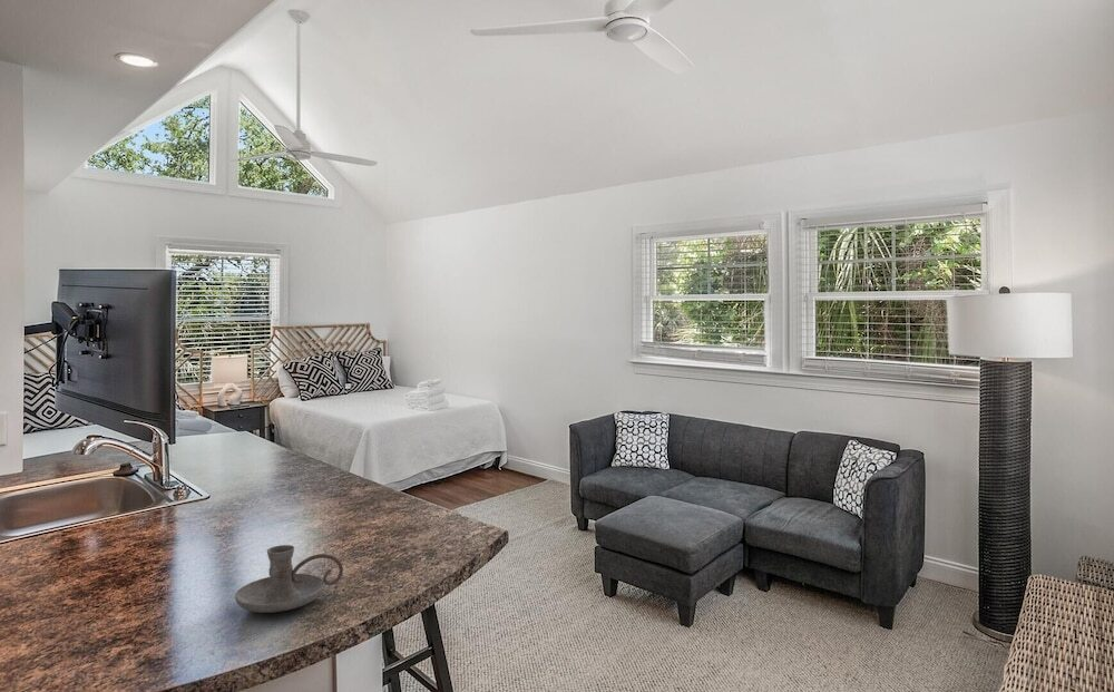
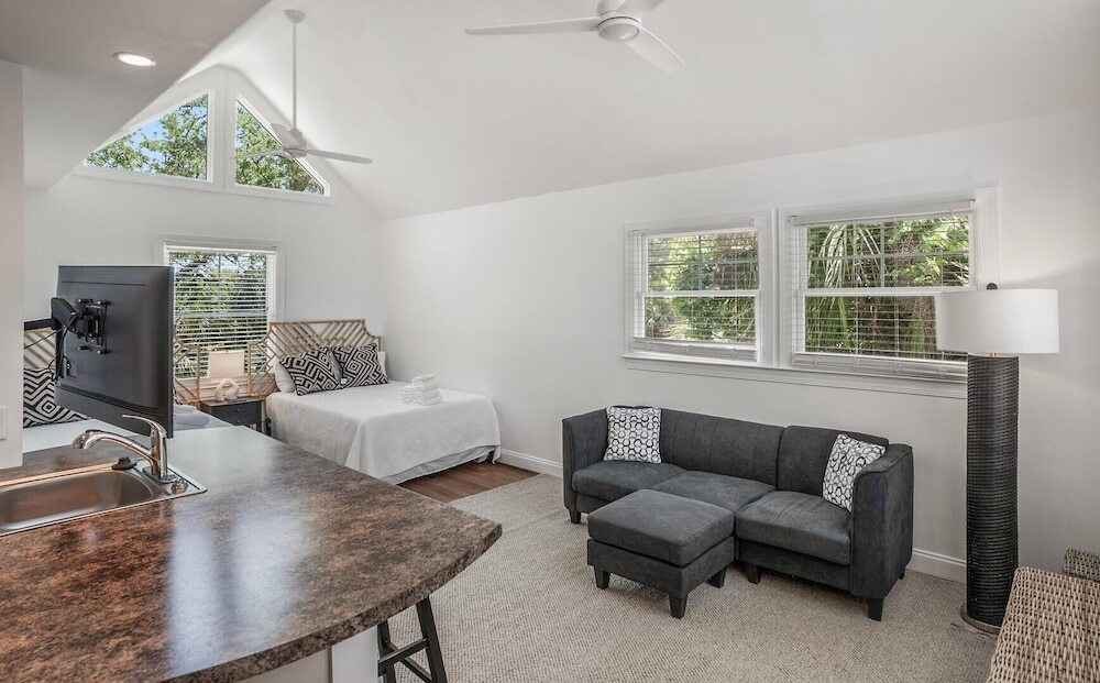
- candle holder [234,544,344,614]
